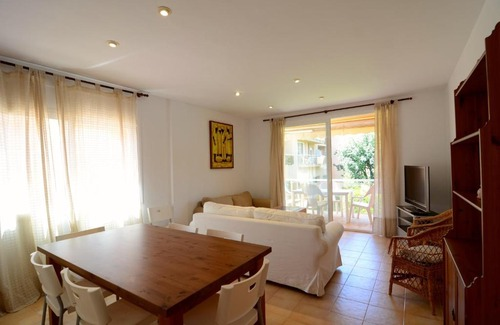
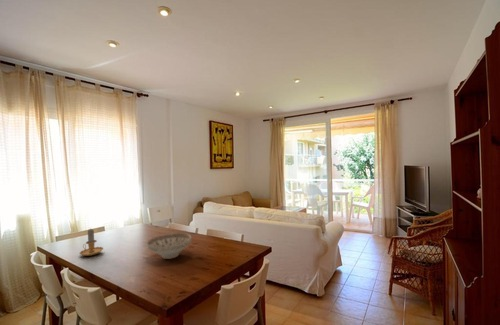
+ decorative bowl [146,232,192,260]
+ candle [79,228,104,257]
